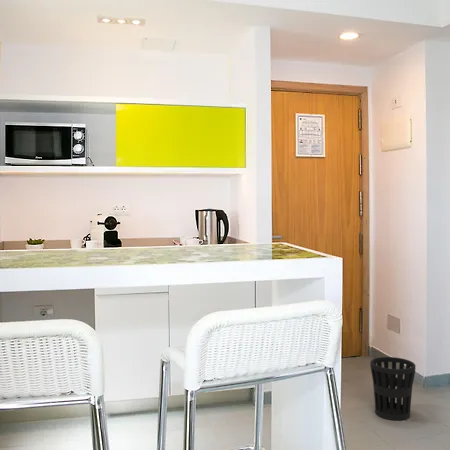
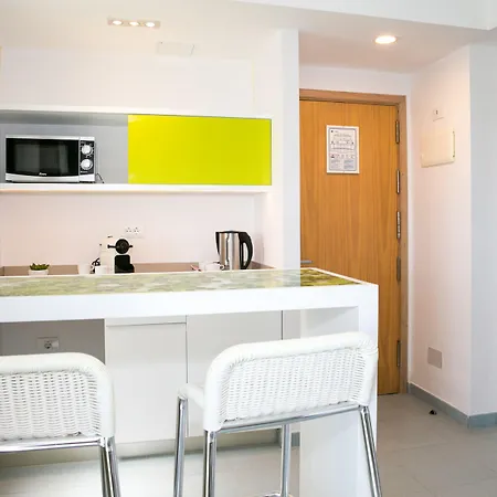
- wastebasket [369,356,416,421]
